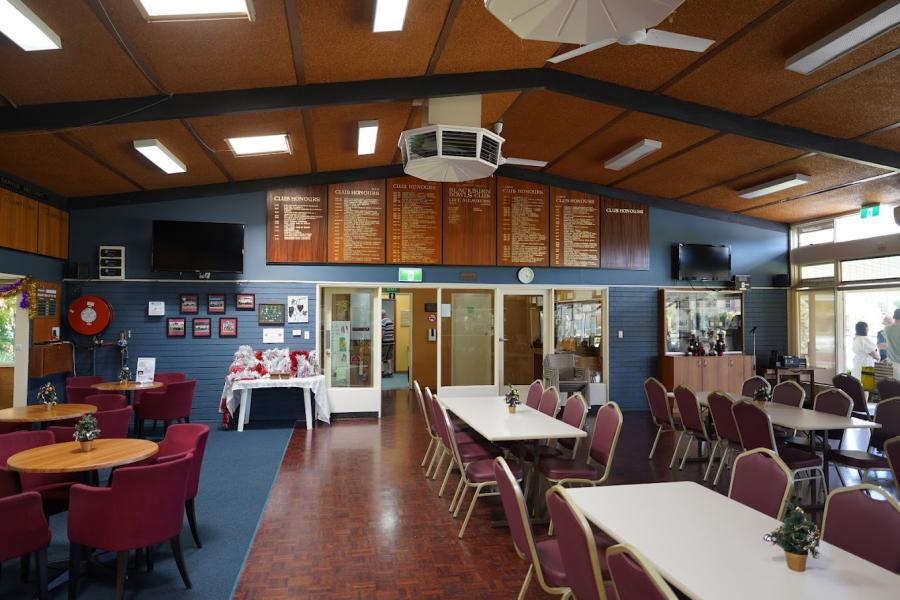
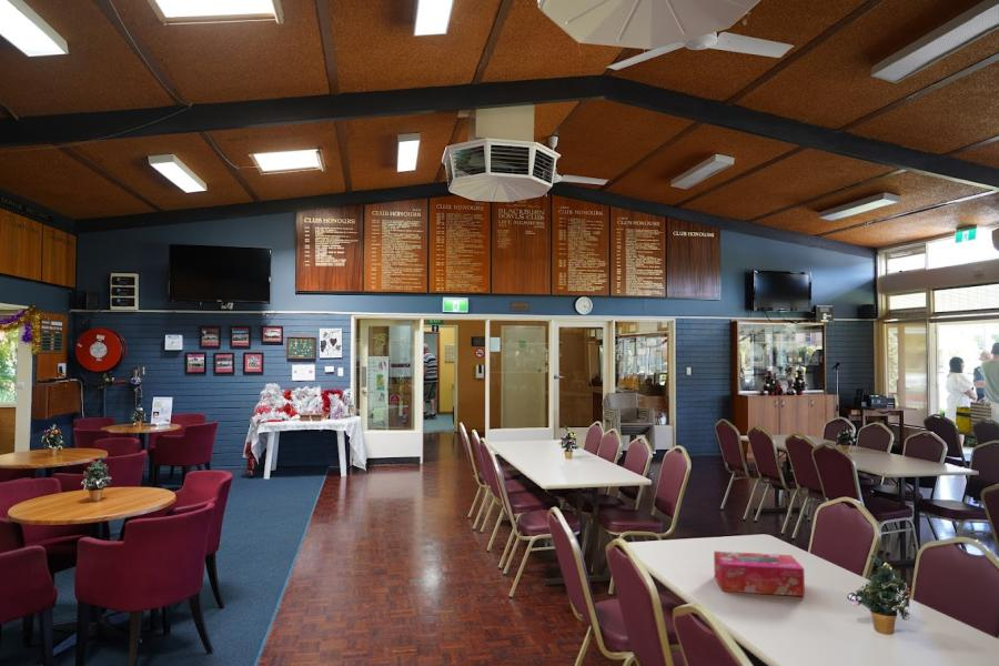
+ tissue box [713,551,806,597]
